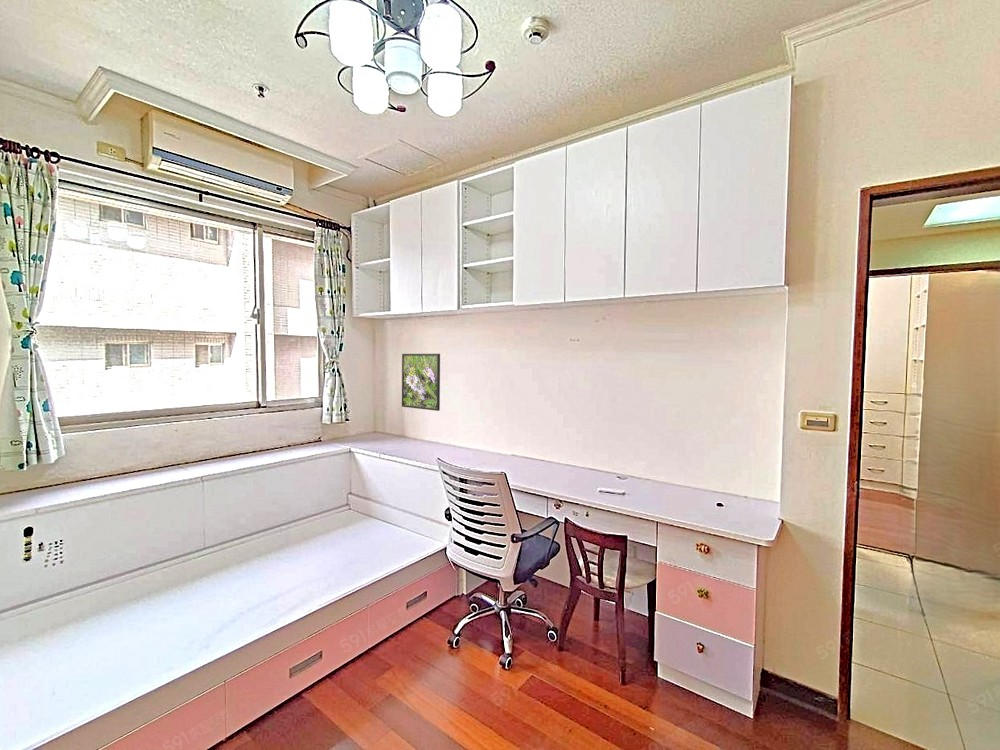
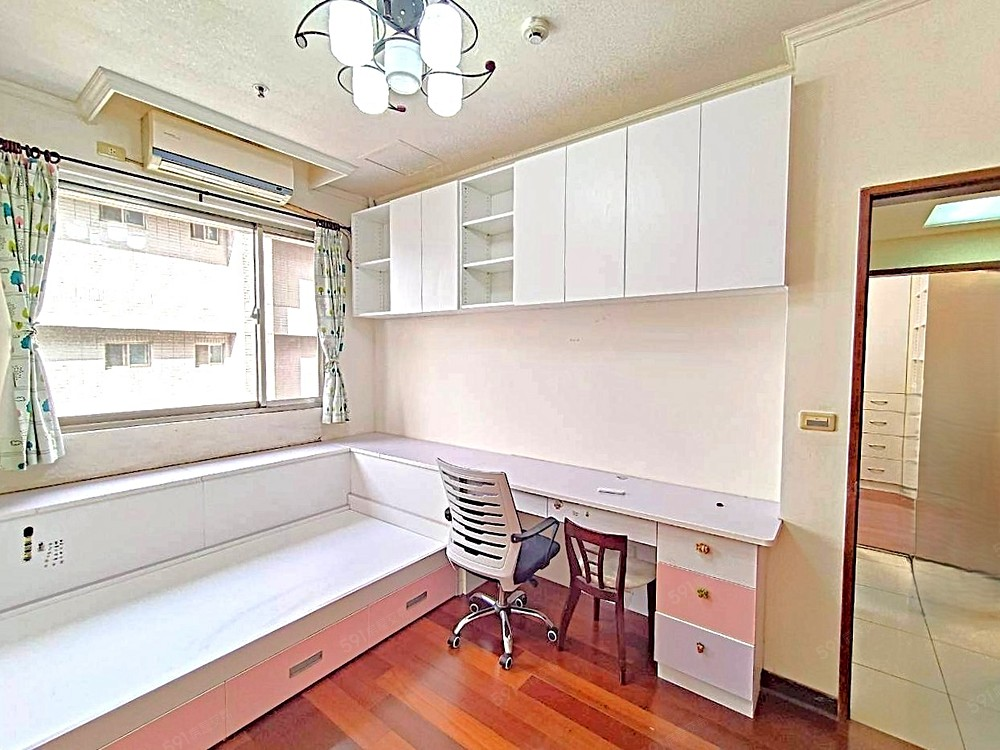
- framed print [401,353,441,412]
